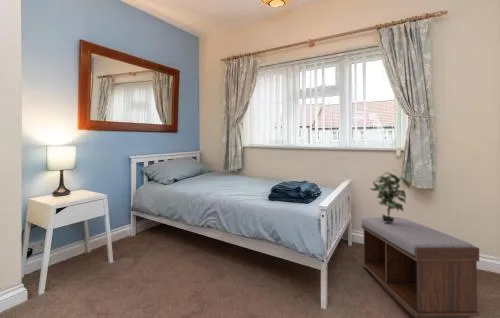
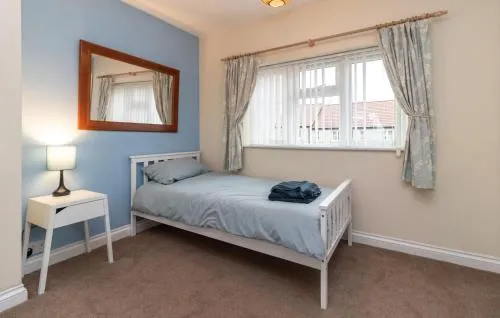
- bench [361,216,481,318]
- potted plant [368,168,412,223]
